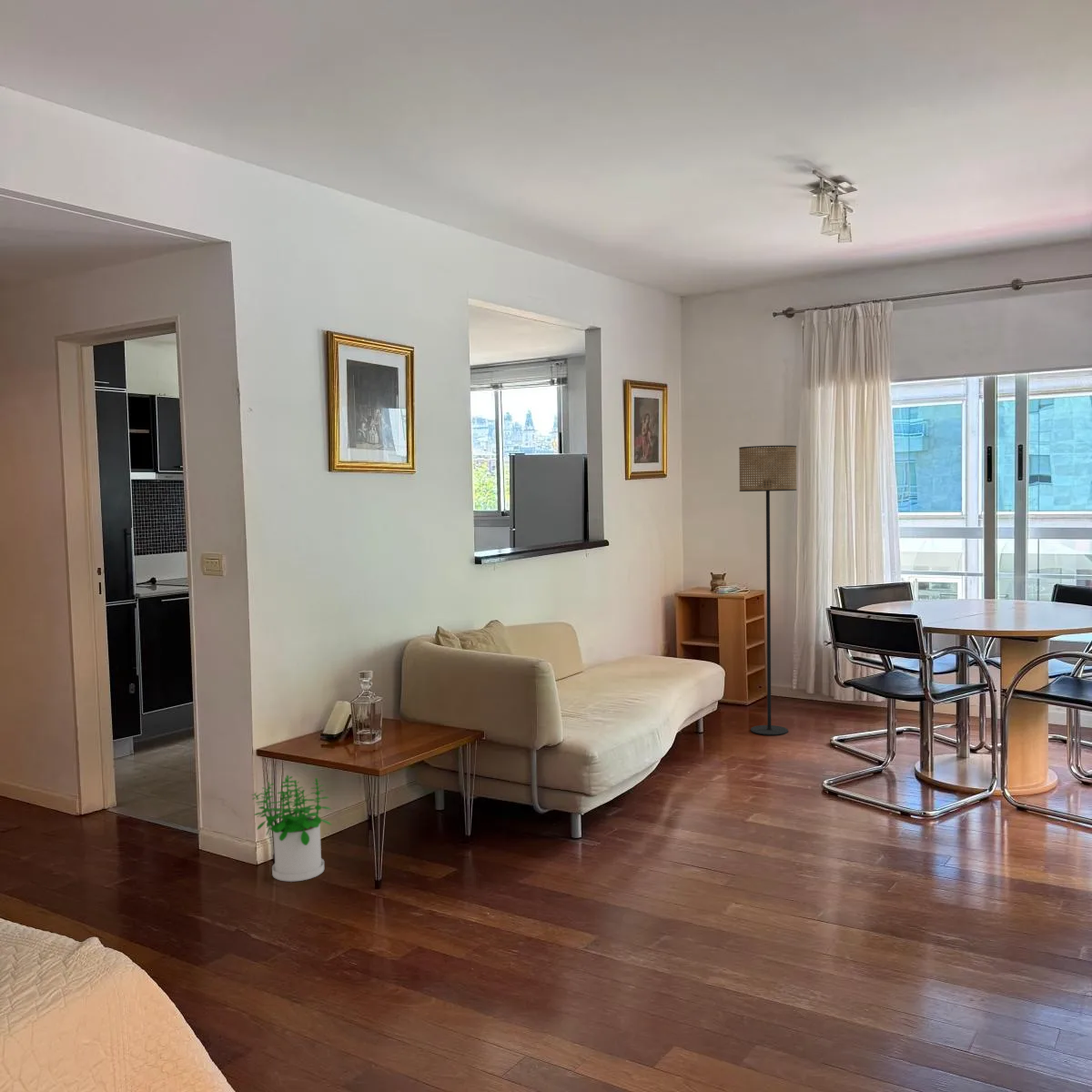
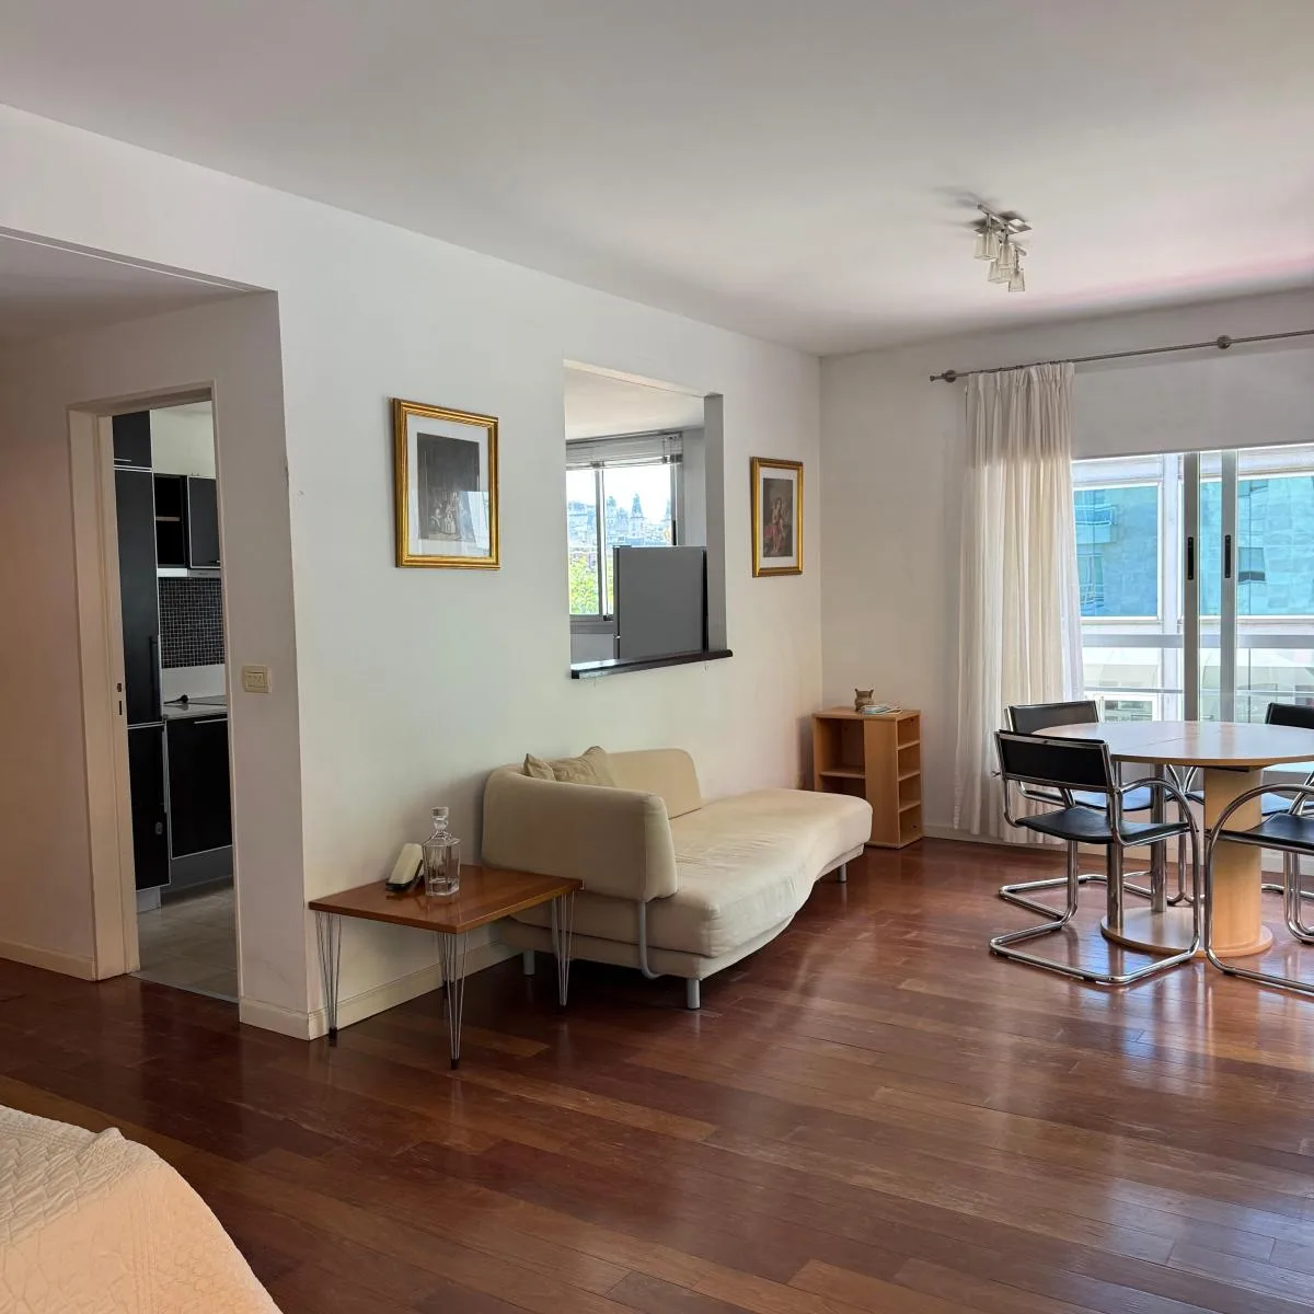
- potted plant [250,774,333,883]
- floor lamp [738,444,797,736]
